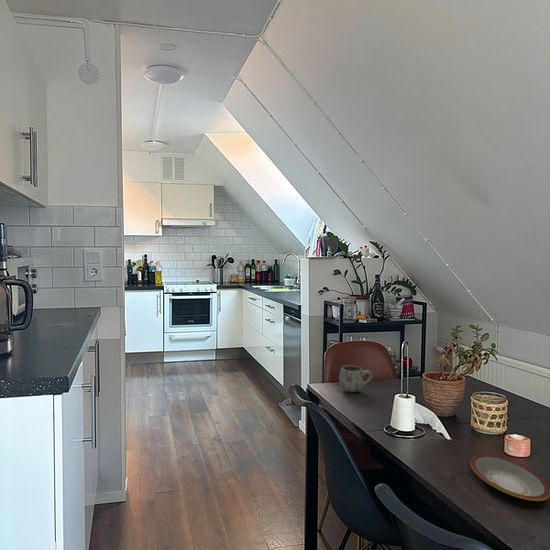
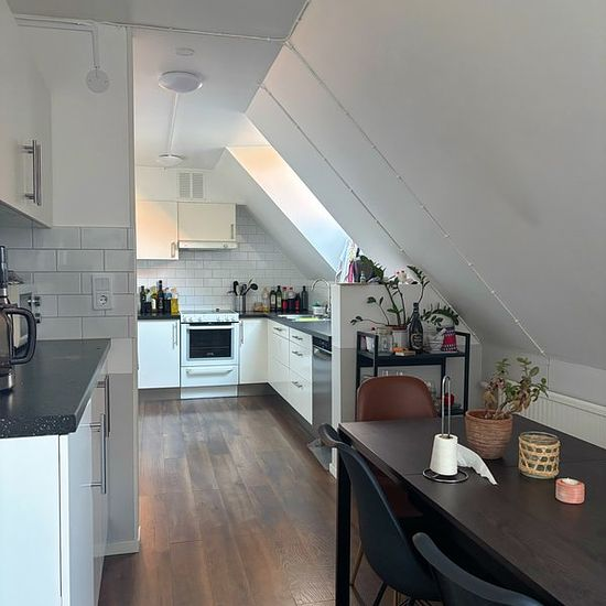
- mug [338,364,373,393]
- plate [470,453,550,502]
